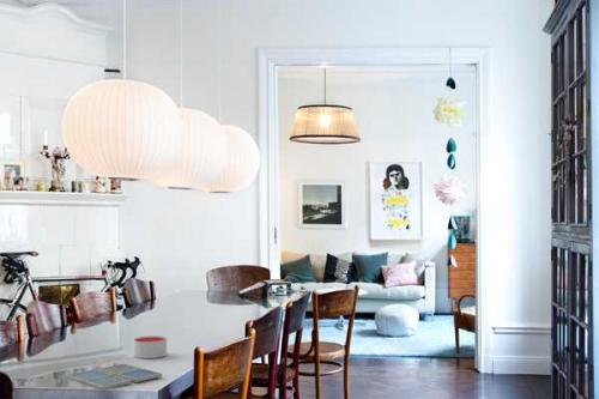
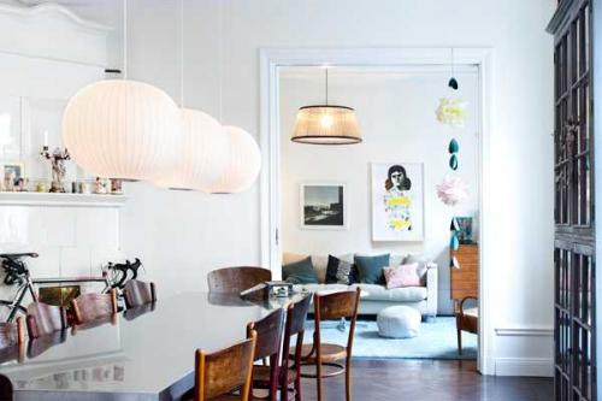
- drink coaster [65,363,163,391]
- candle [133,334,168,359]
